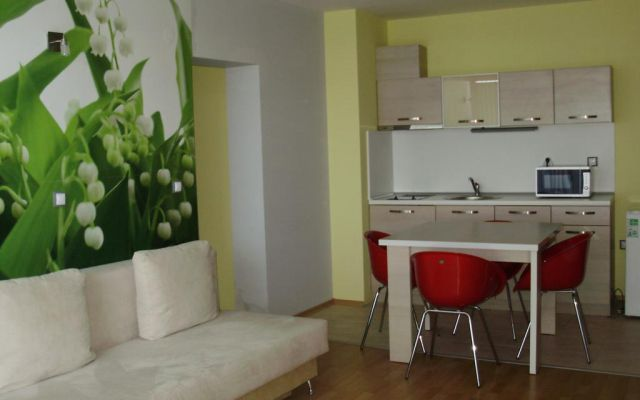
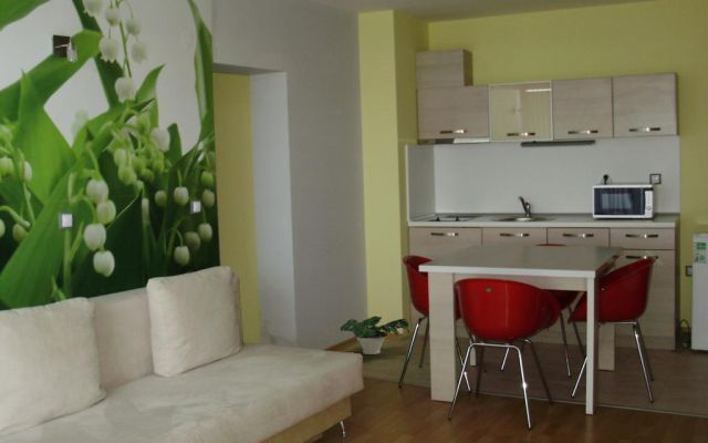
+ potted plant [340,315,410,356]
